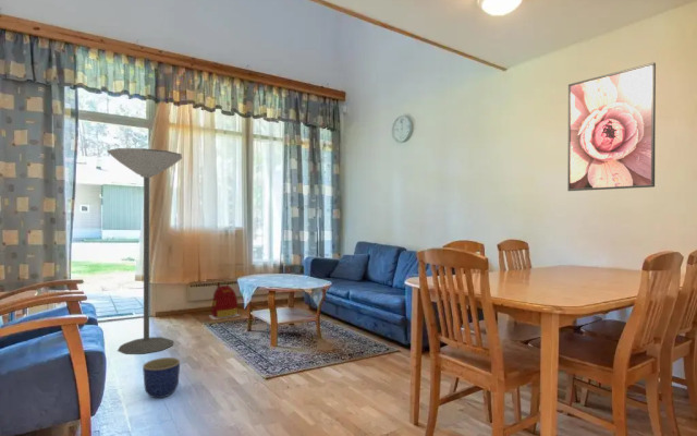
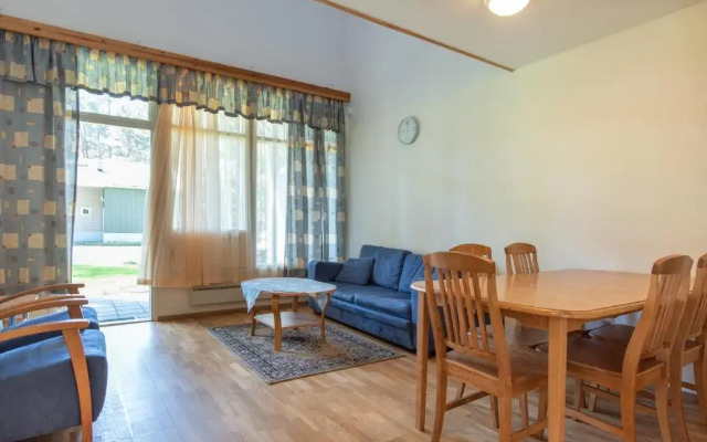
- planter [142,356,181,399]
- floor lamp [107,147,183,355]
- backpack [208,279,242,320]
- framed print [566,61,657,192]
